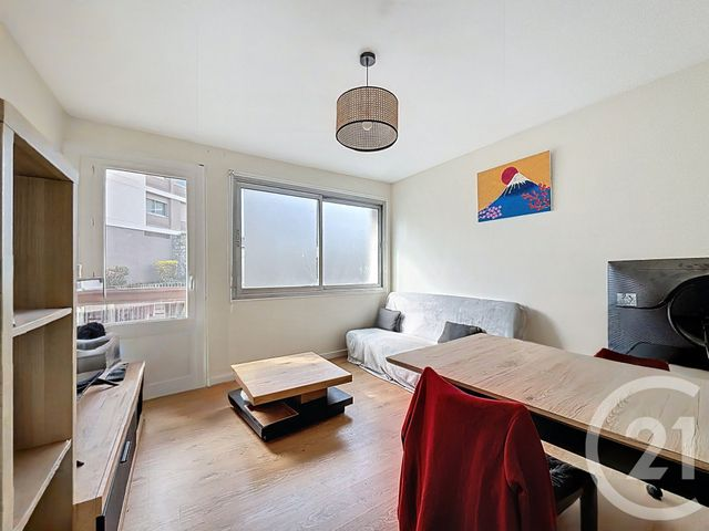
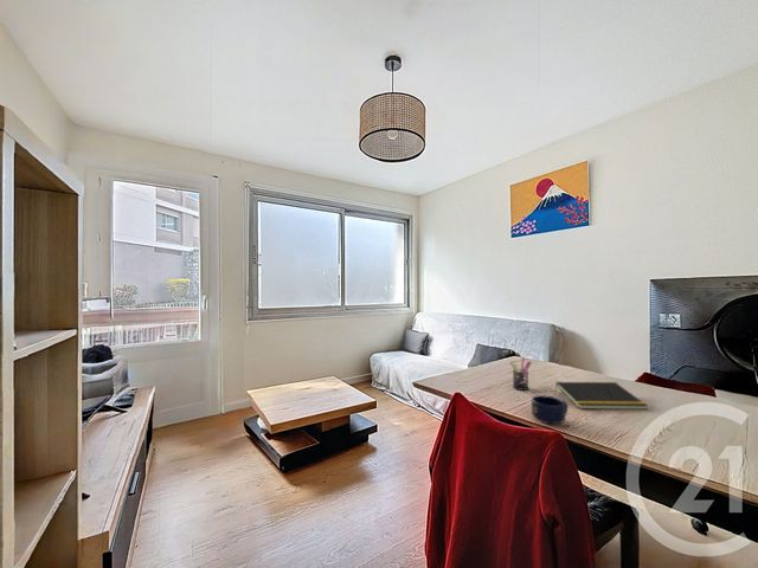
+ notepad [553,381,649,411]
+ mug [531,394,568,425]
+ pen holder [509,356,532,392]
